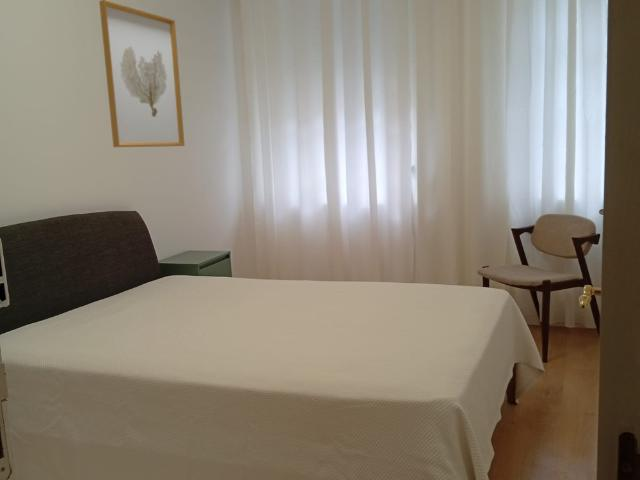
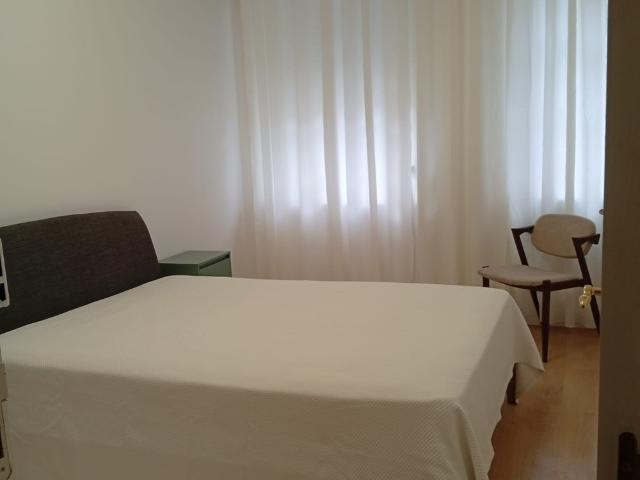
- wall art [98,0,186,148]
